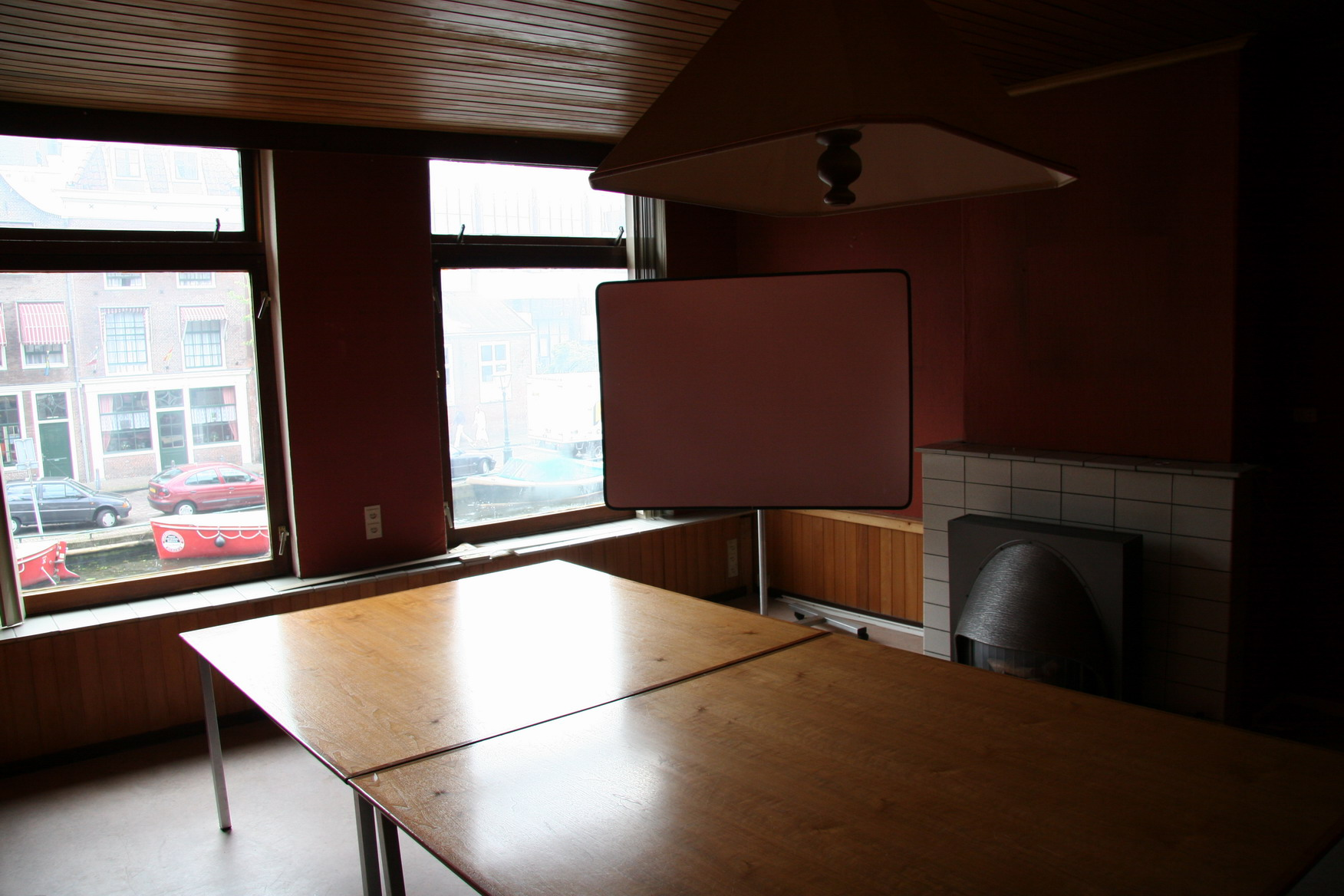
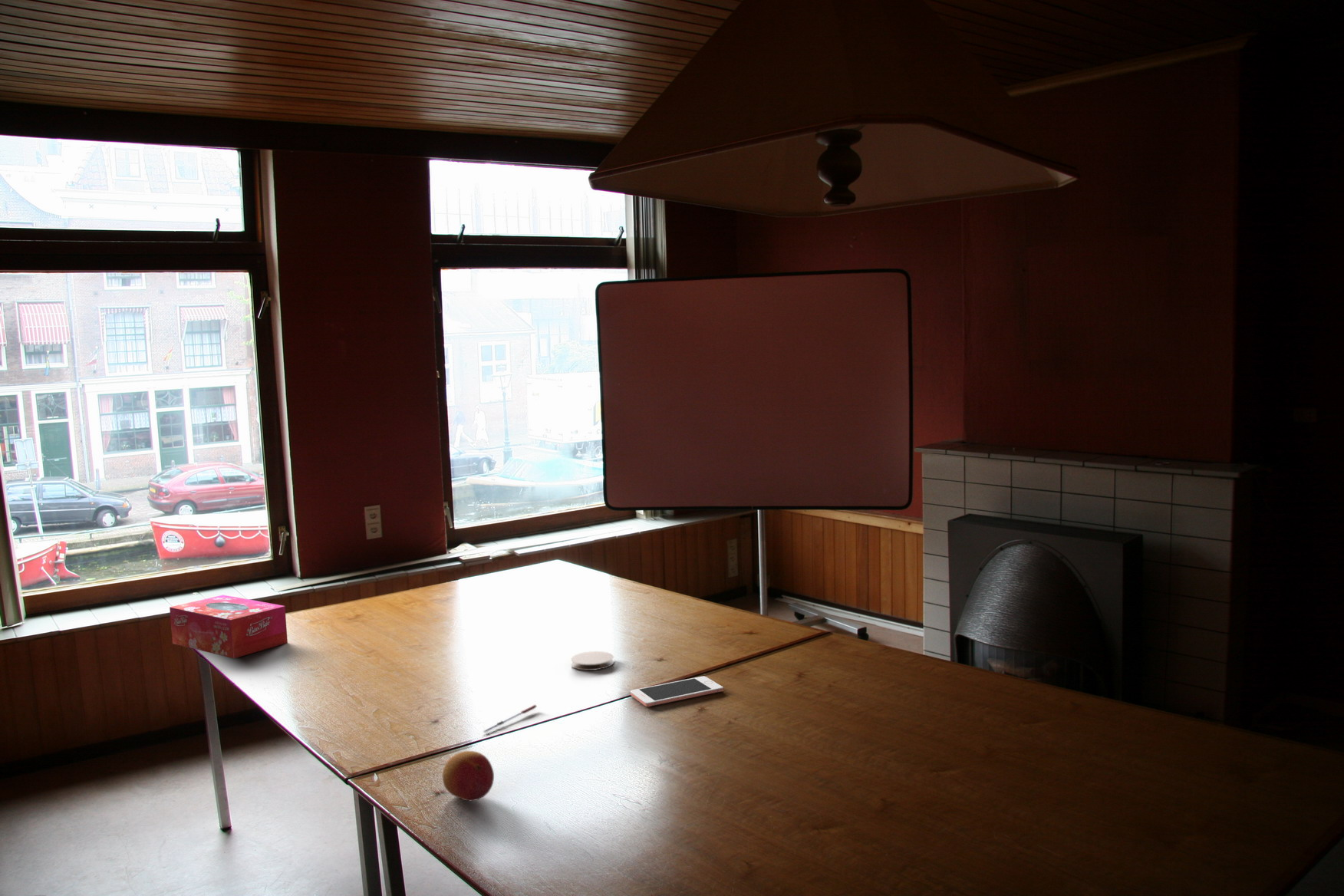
+ cell phone [630,676,724,707]
+ fruit [442,750,495,802]
+ coaster [570,651,614,671]
+ tissue box [169,595,288,659]
+ pen [482,704,538,733]
